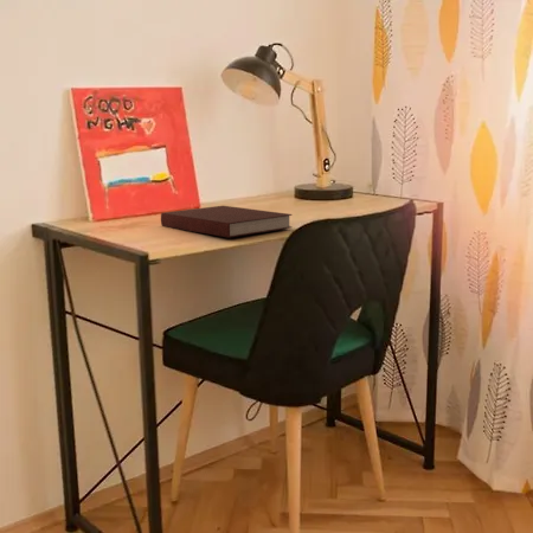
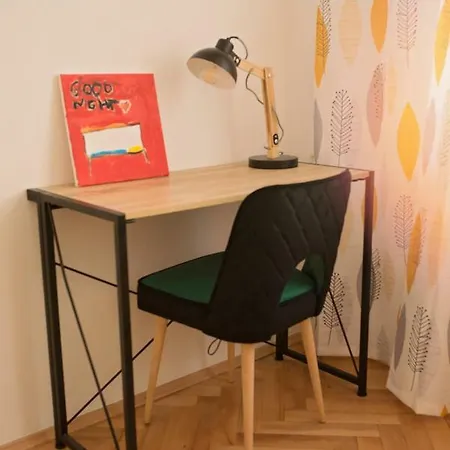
- notebook [160,205,294,239]
